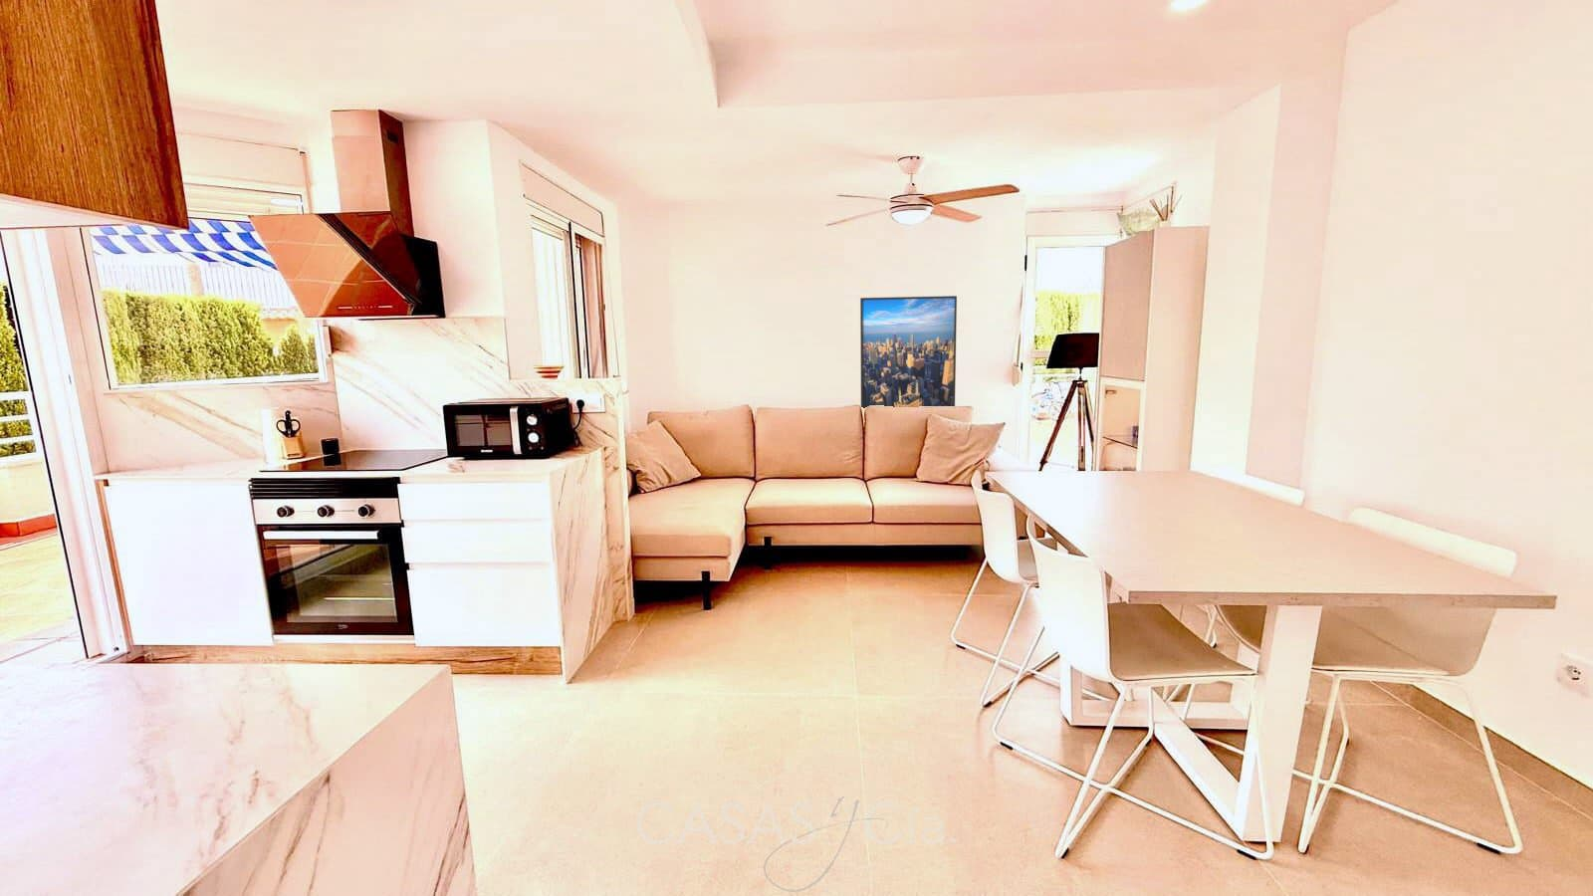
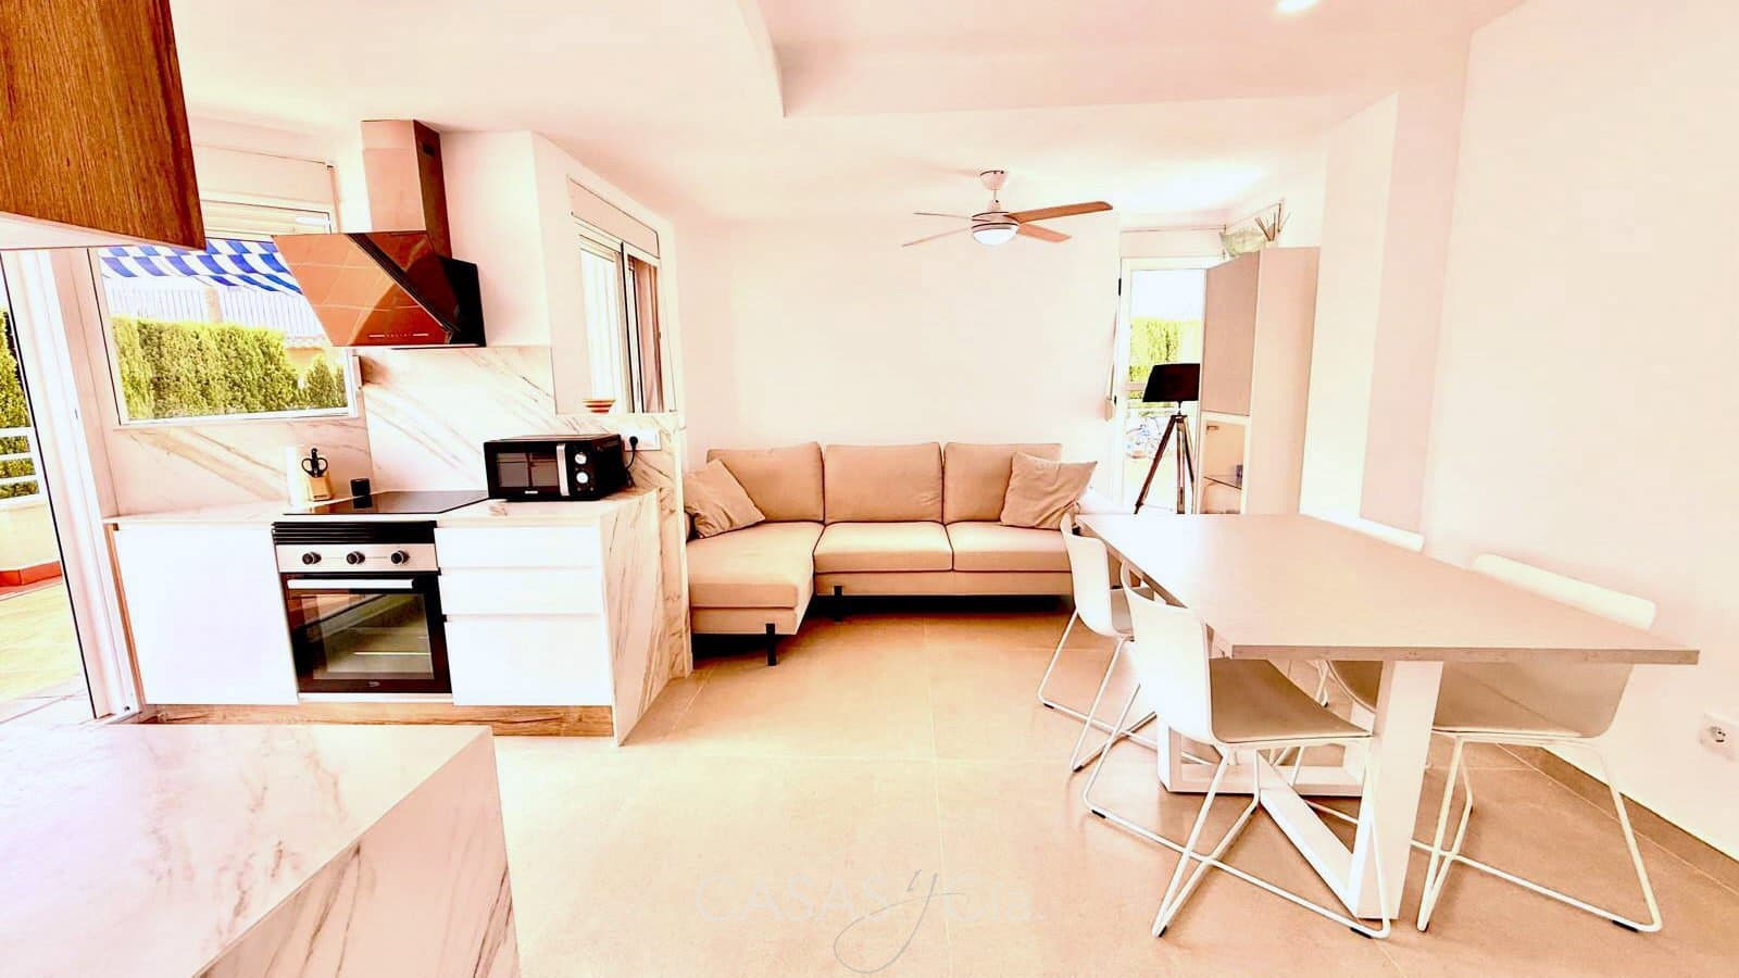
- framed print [859,294,957,408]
